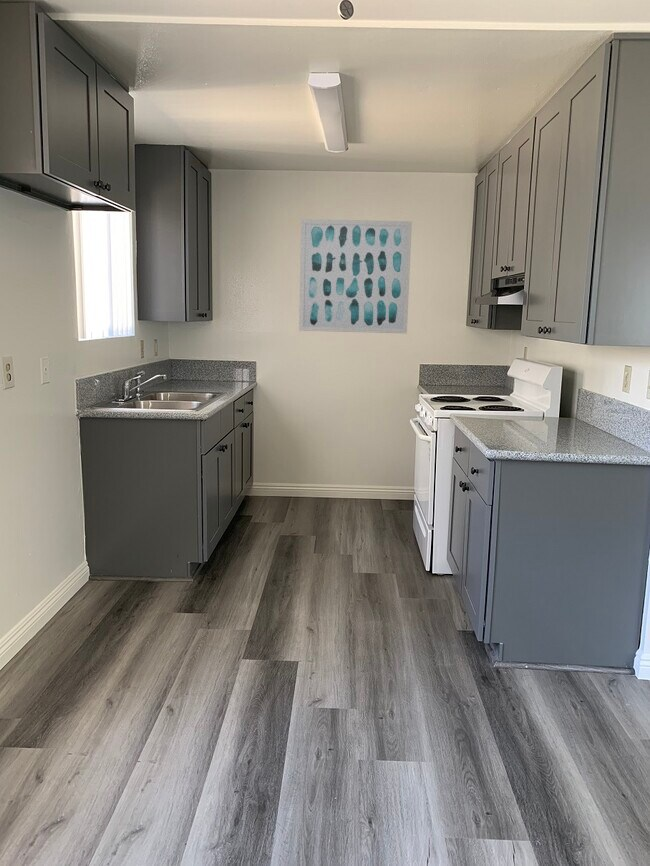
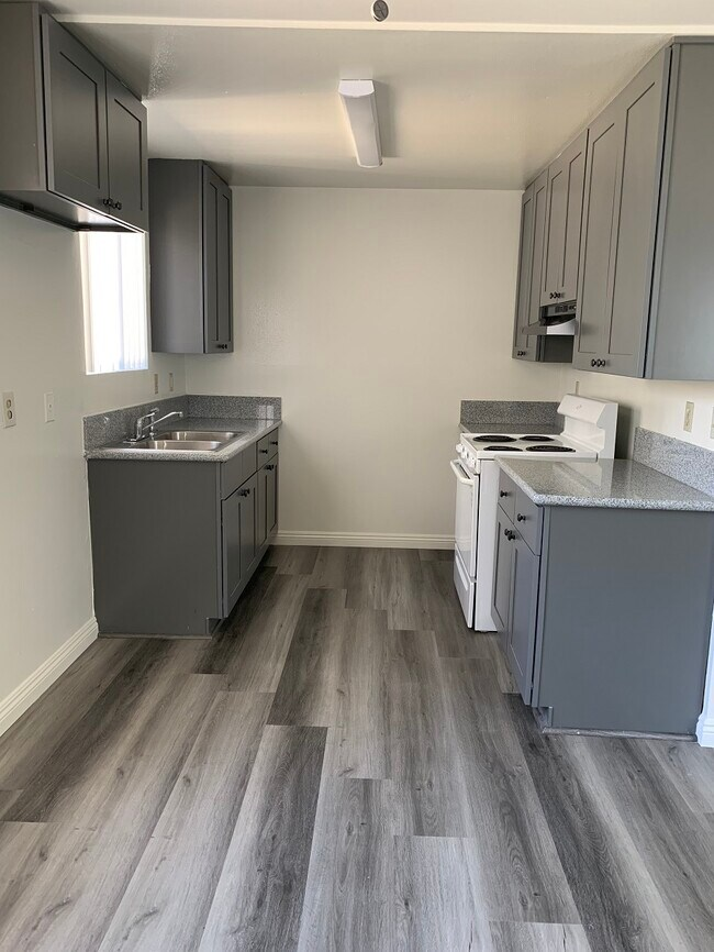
- wall art [298,218,413,335]
